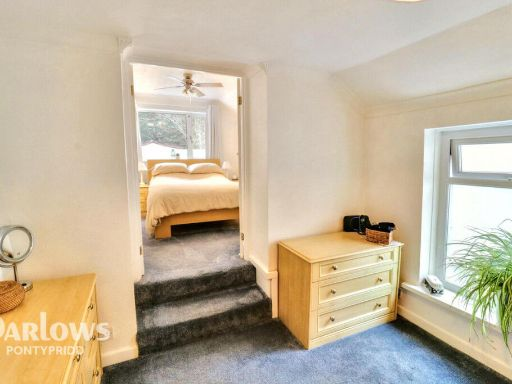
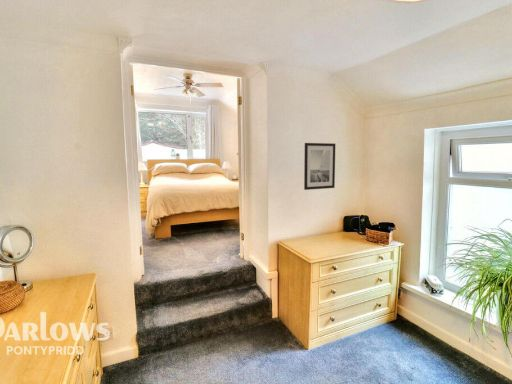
+ wall art [303,142,336,191]
